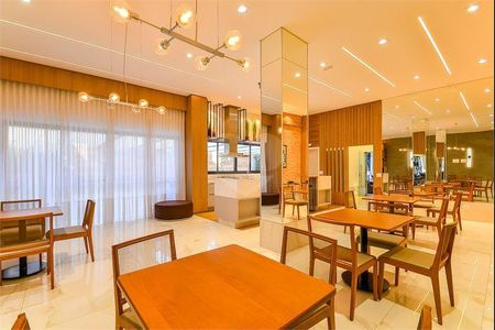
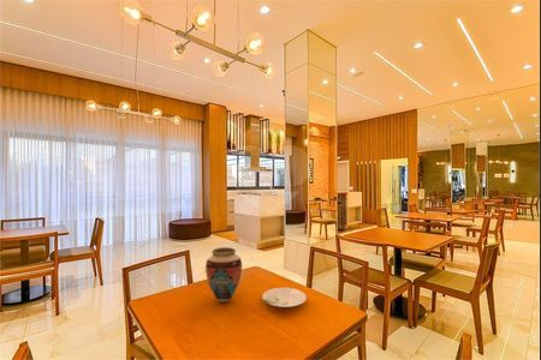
+ vase [204,246,243,304]
+ plate [261,287,308,308]
